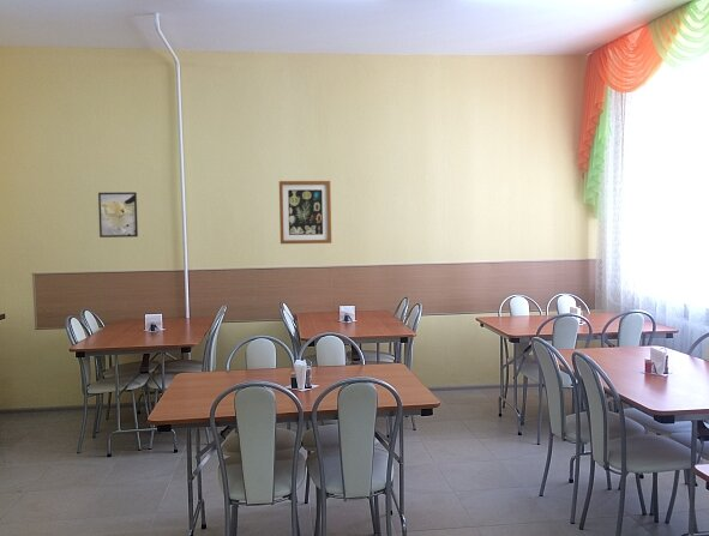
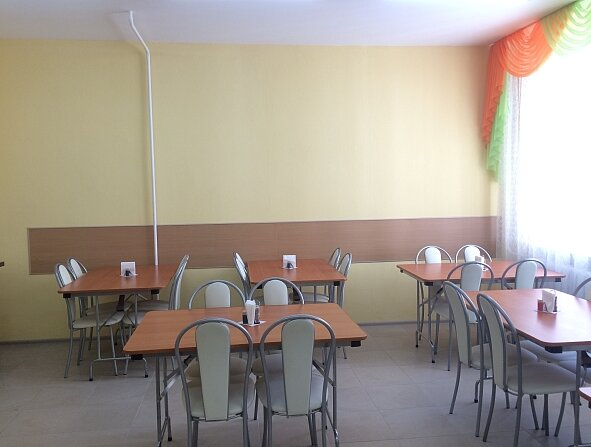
- wall art [278,180,332,245]
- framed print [97,191,139,239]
